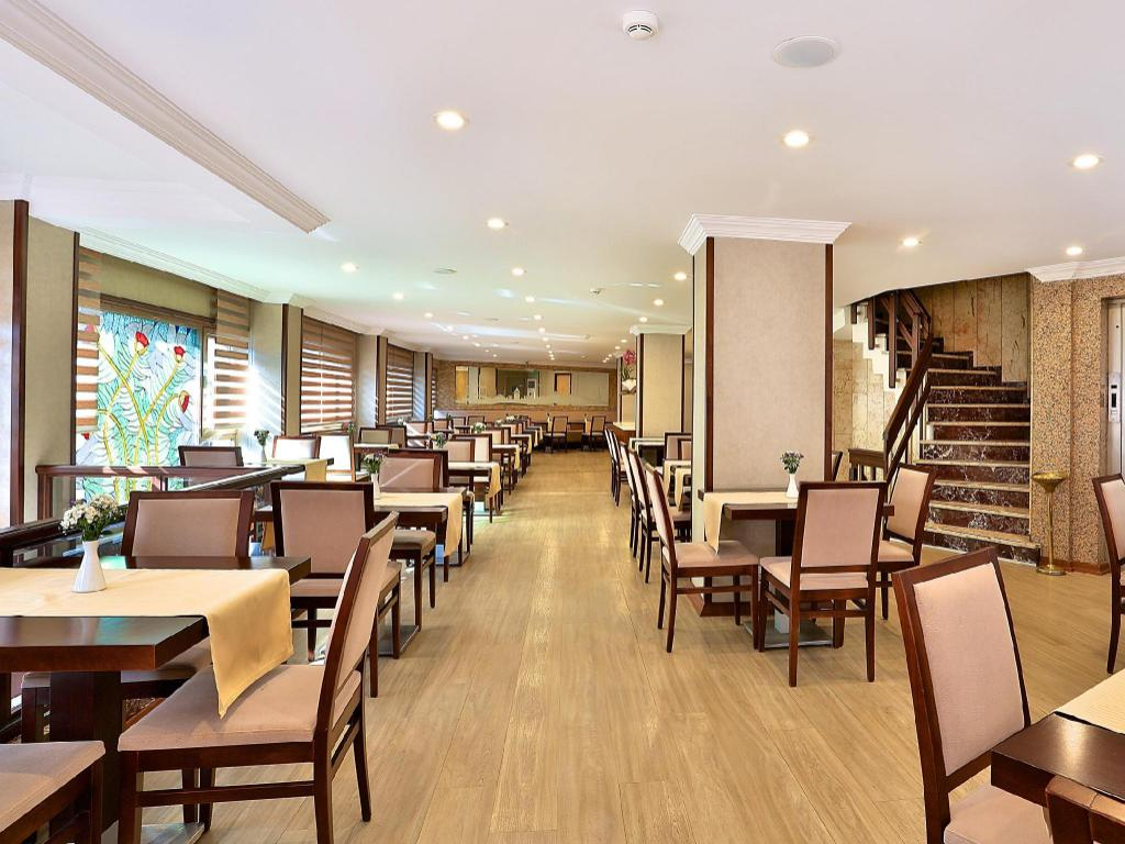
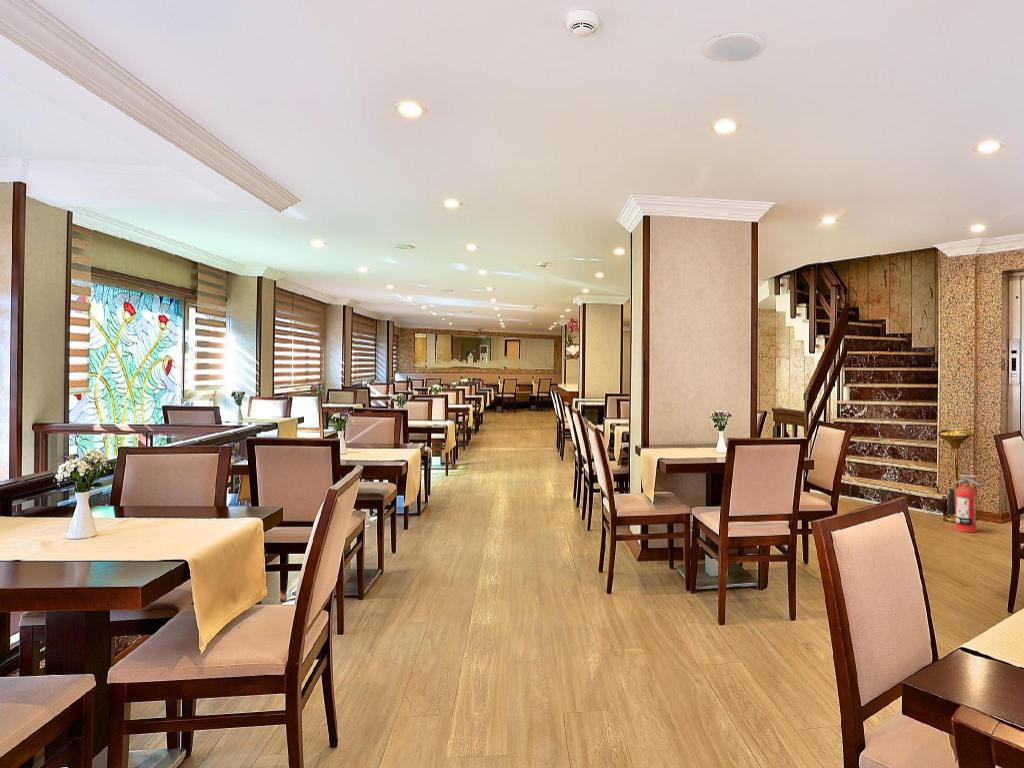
+ fire extinguisher [946,473,982,533]
